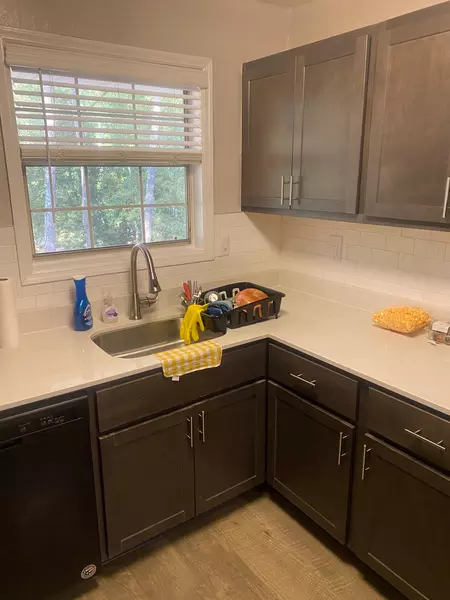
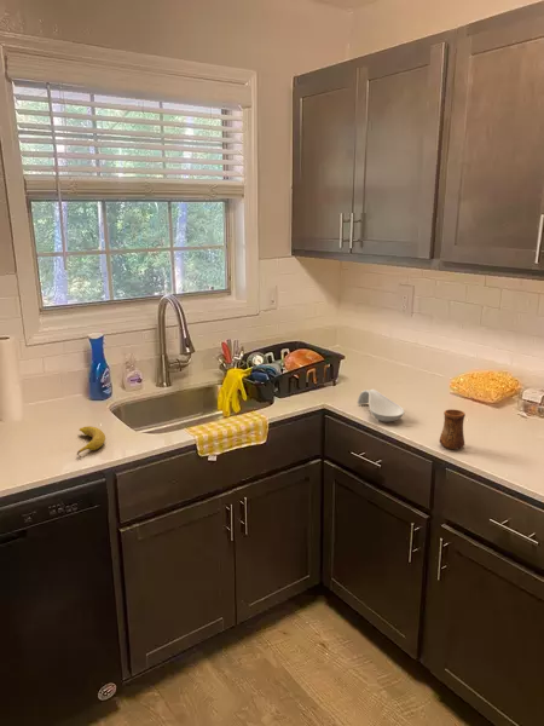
+ fruit [76,425,106,459]
+ spoon rest [357,388,405,424]
+ cup [438,408,467,451]
